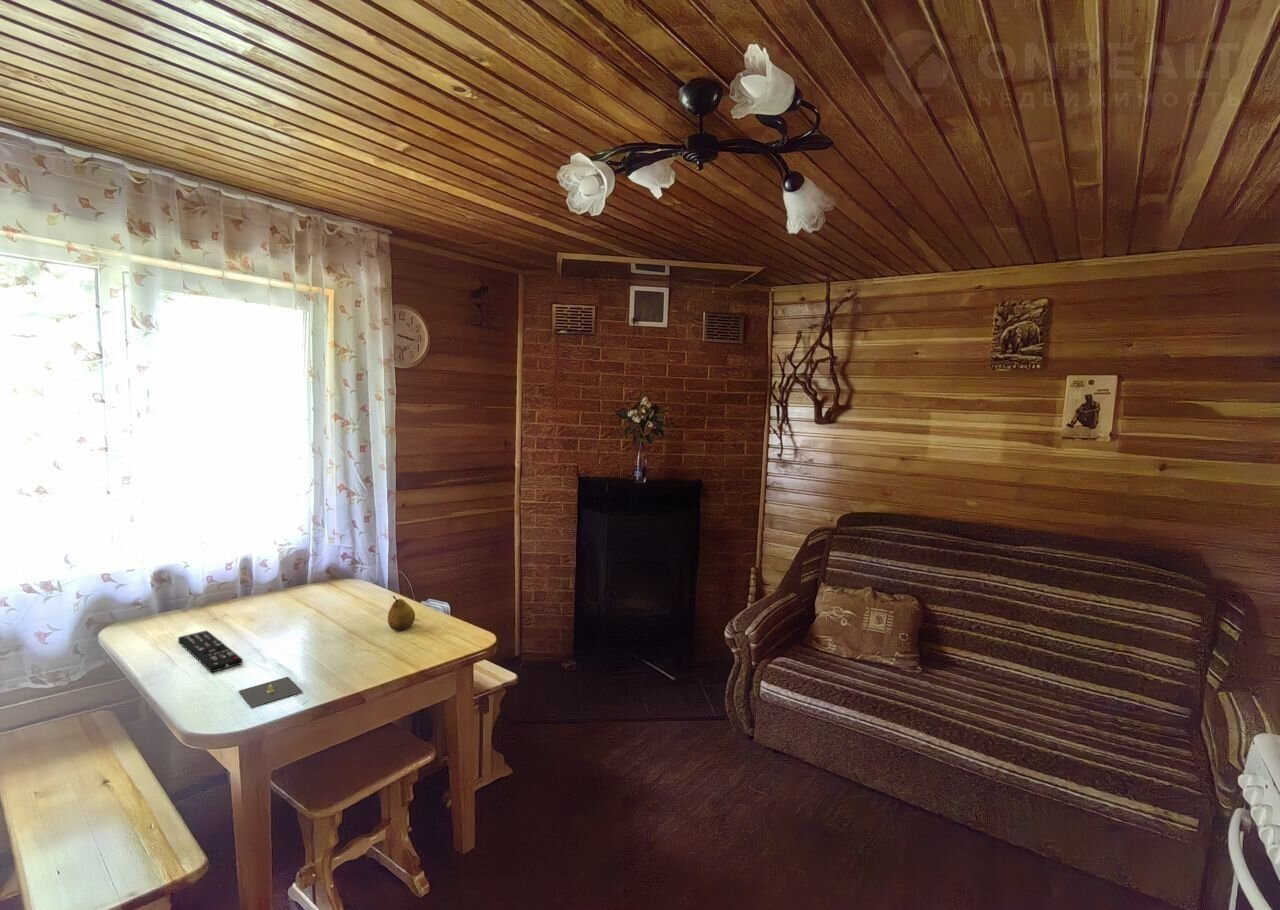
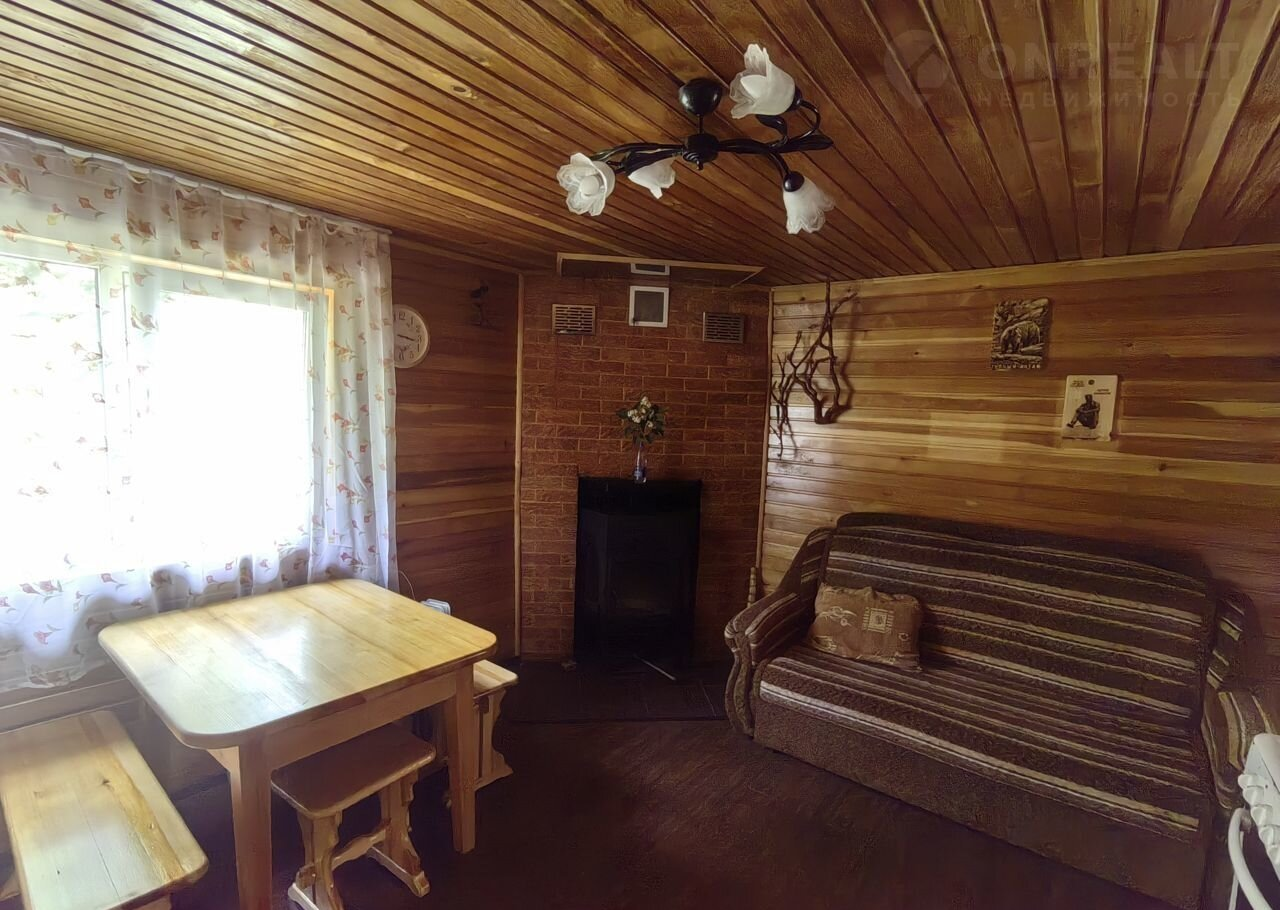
- remote control [177,629,243,673]
- fruit [387,595,416,632]
- candle [238,676,303,708]
